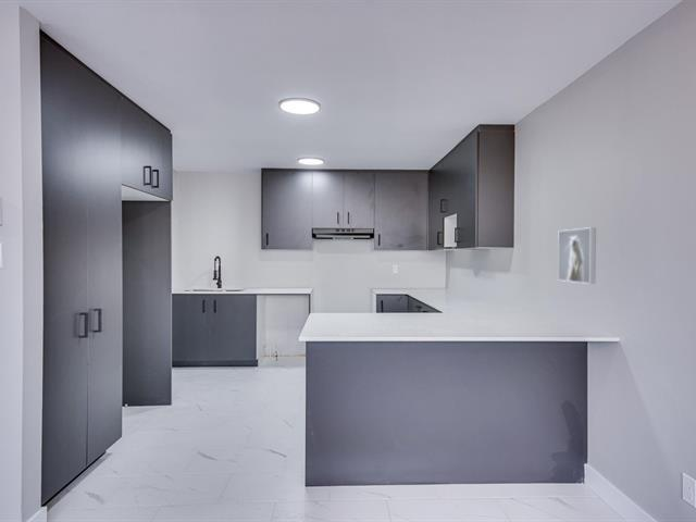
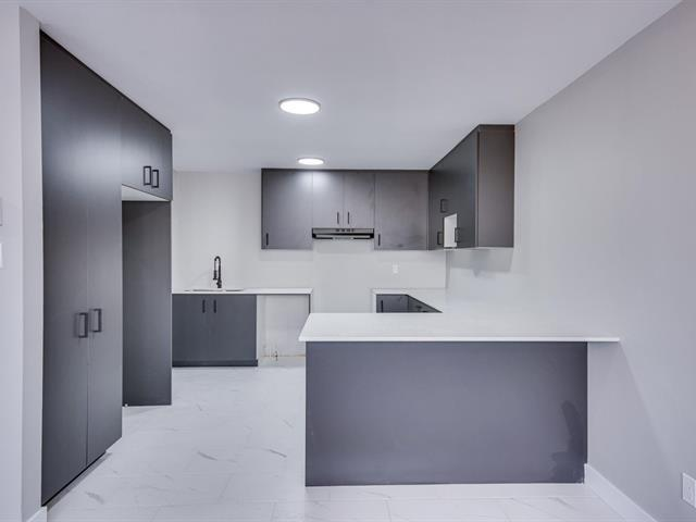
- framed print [557,226,597,285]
